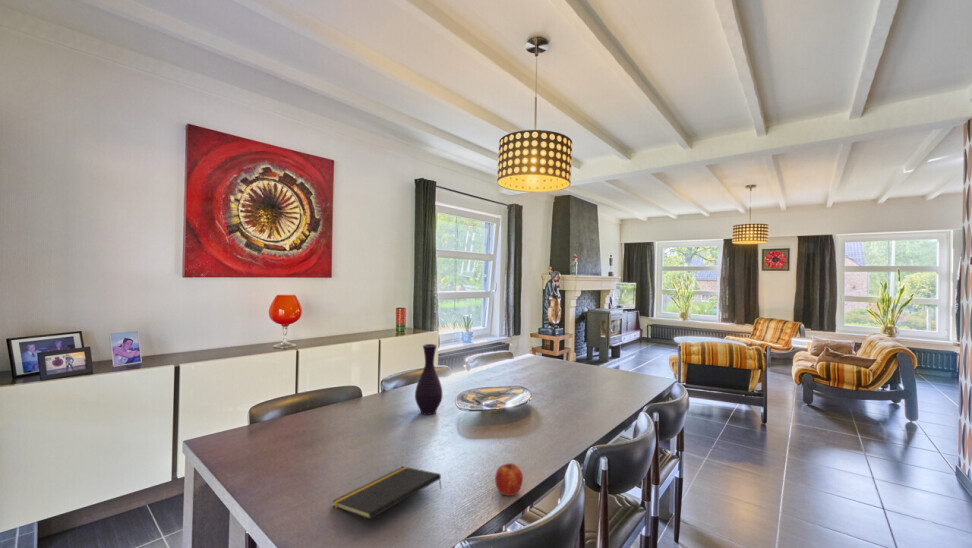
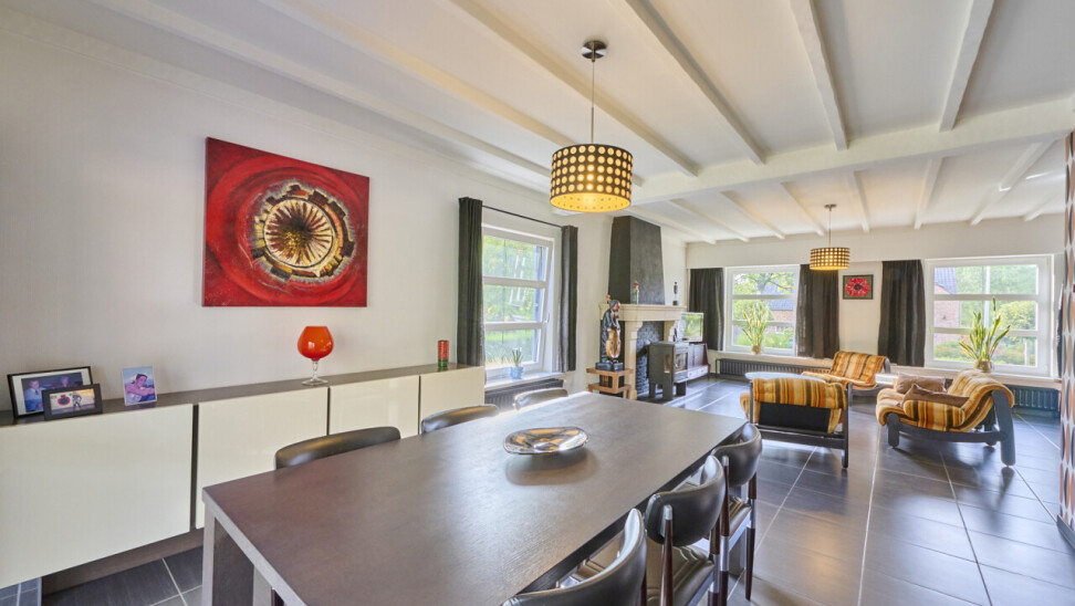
- vase [414,343,443,416]
- fruit [494,462,524,497]
- notepad [332,466,443,520]
